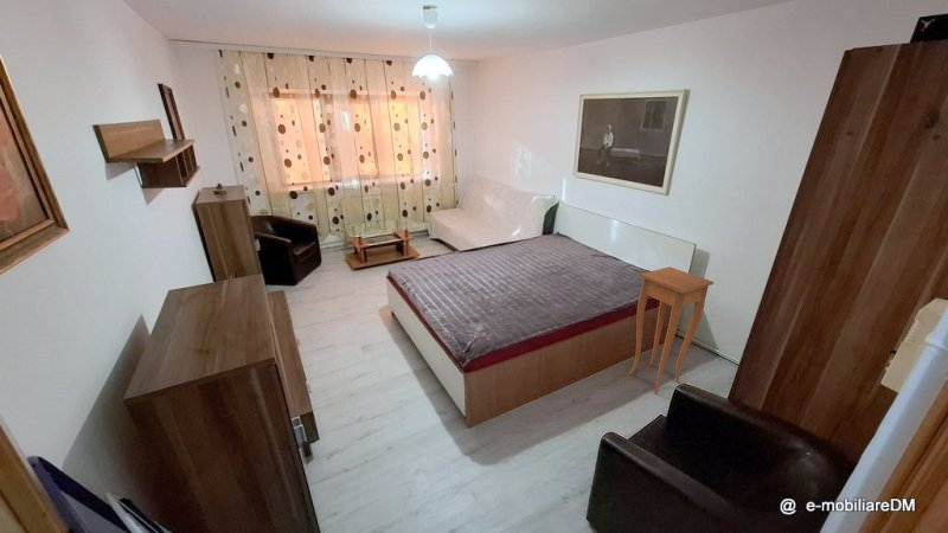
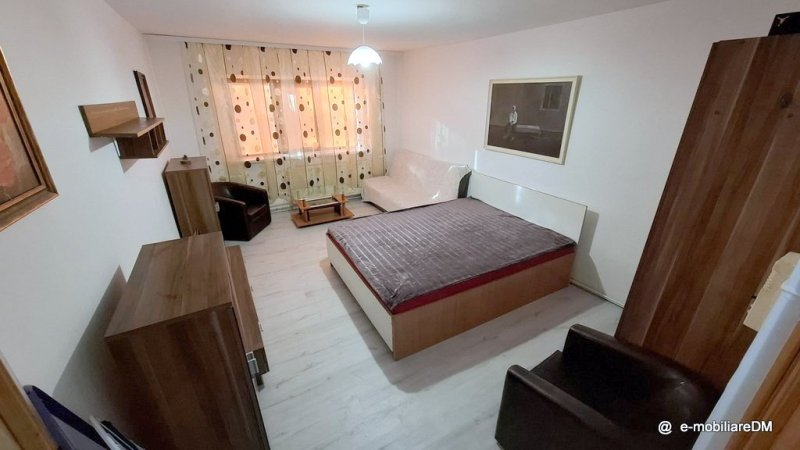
- side table [628,265,715,394]
